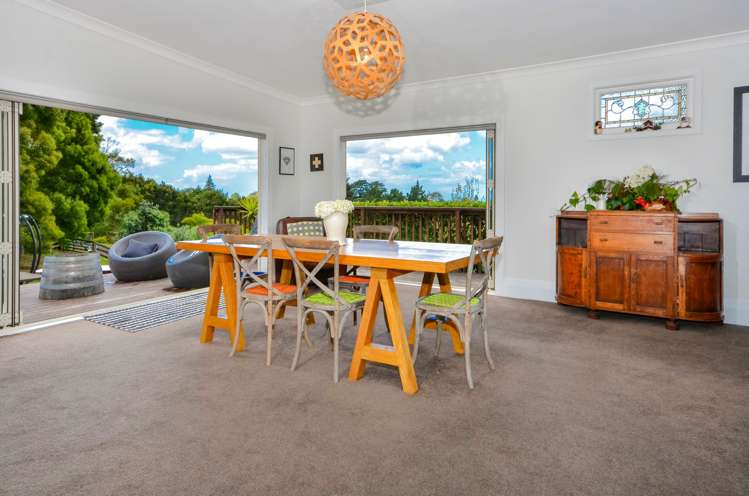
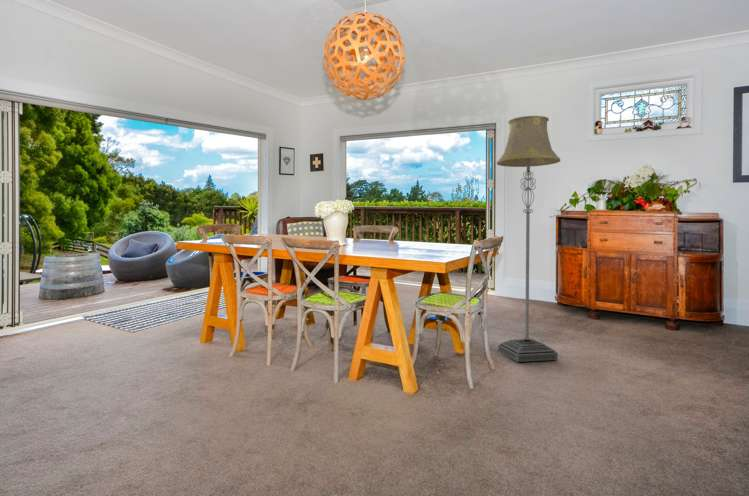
+ floor lamp [495,115,561,363]
